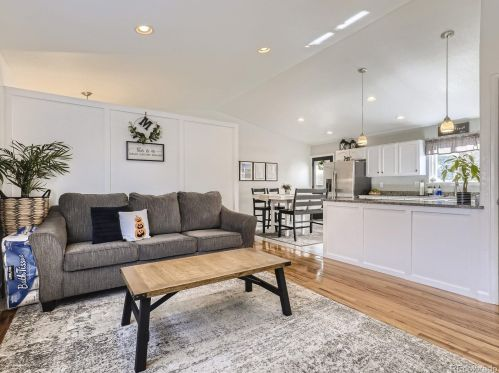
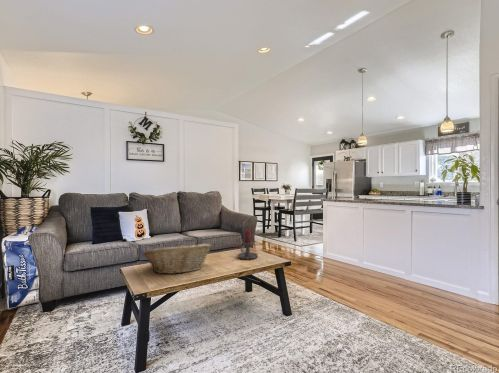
+ fruit basket [142,242,212,275]
+ candle holder [237,227,259,260]
